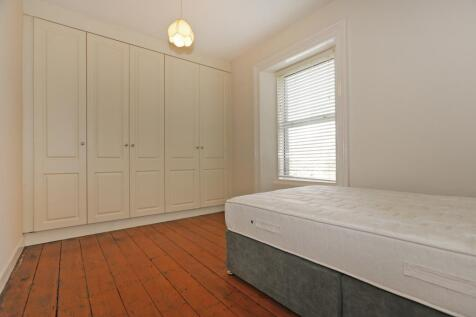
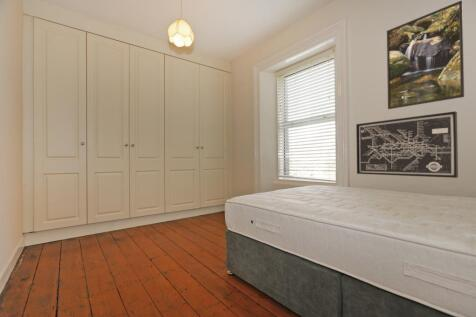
+ wall art [355,110,459,179]
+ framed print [386,0,465,110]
